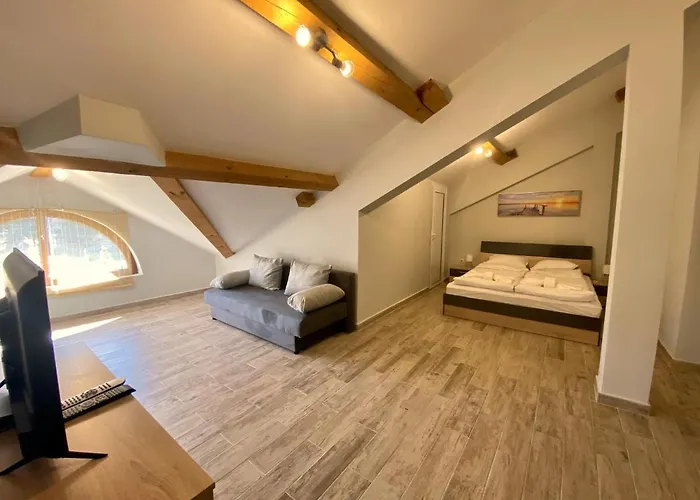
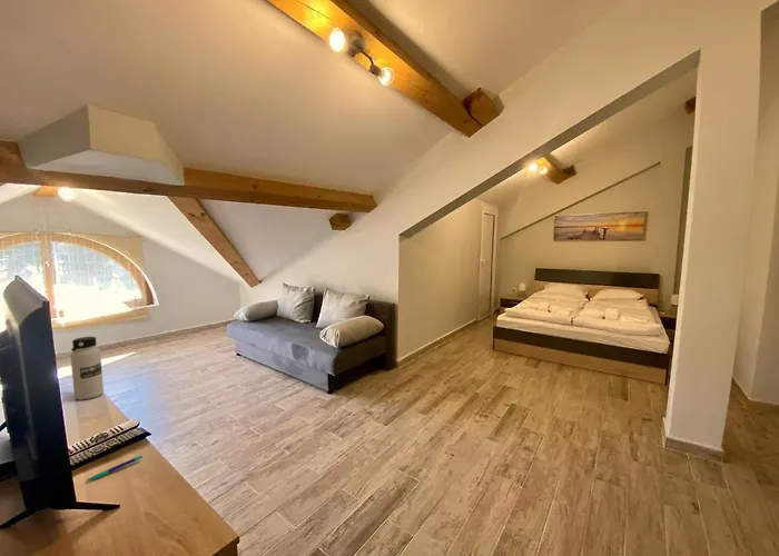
+ water bottle [69,336,105,400]
+ pen [85,454,144,483]
